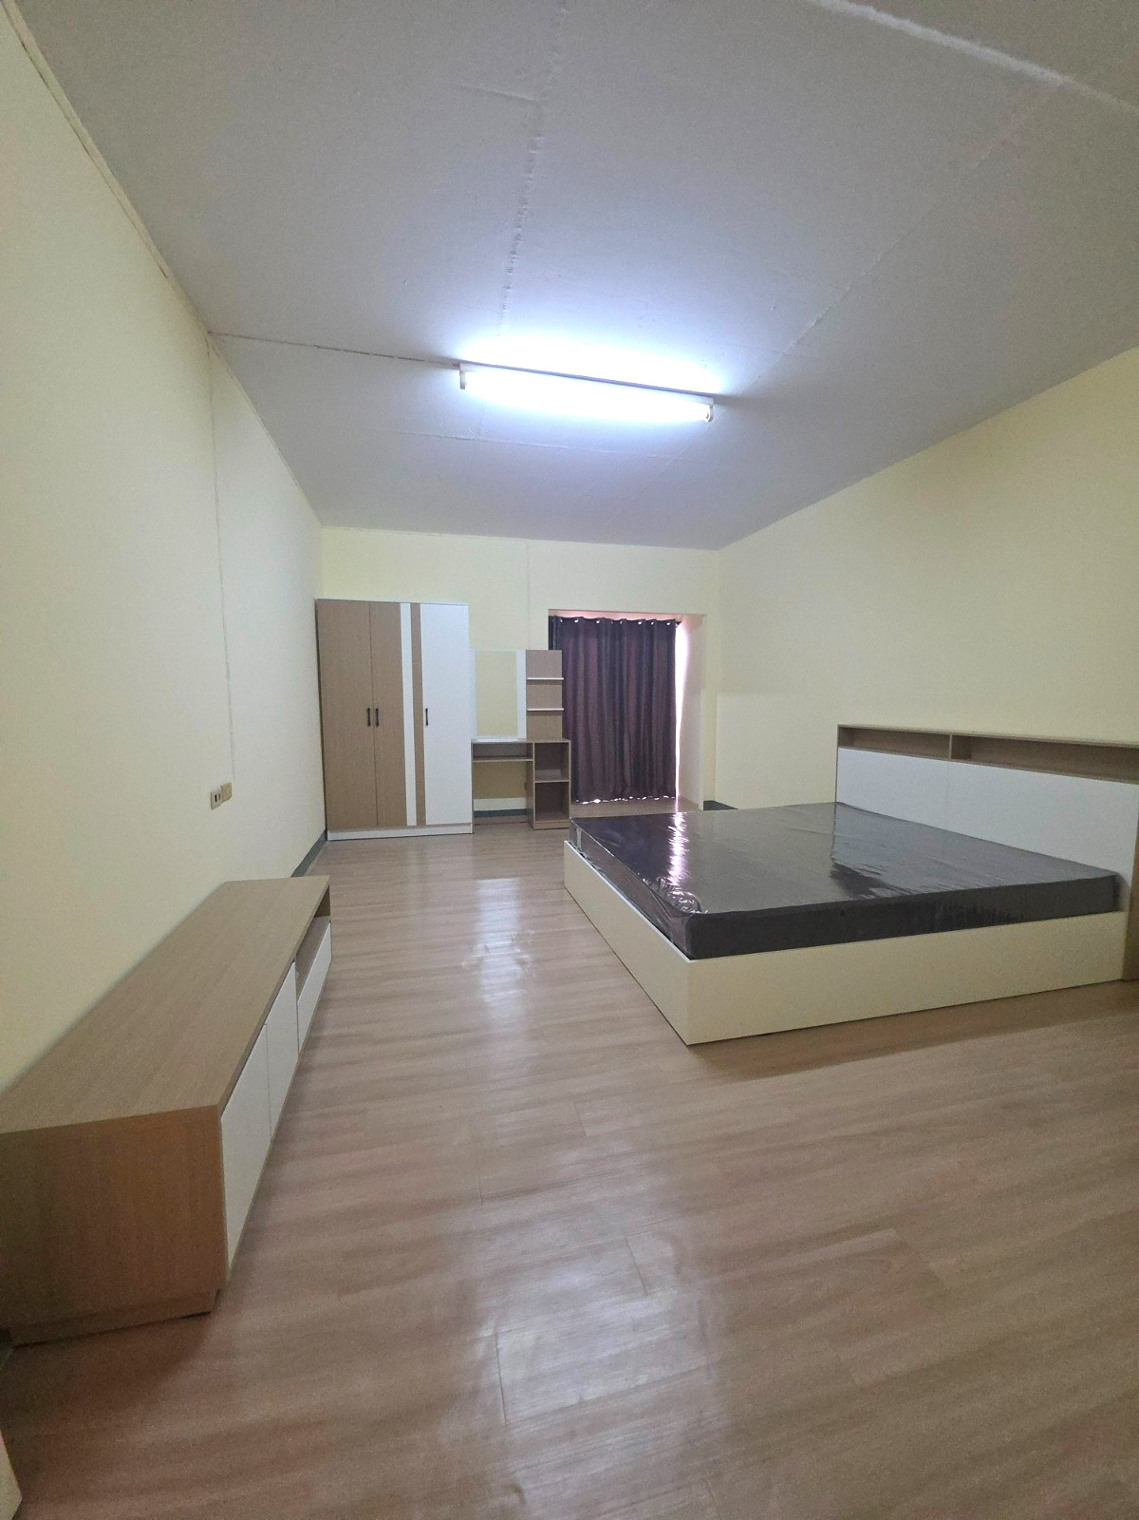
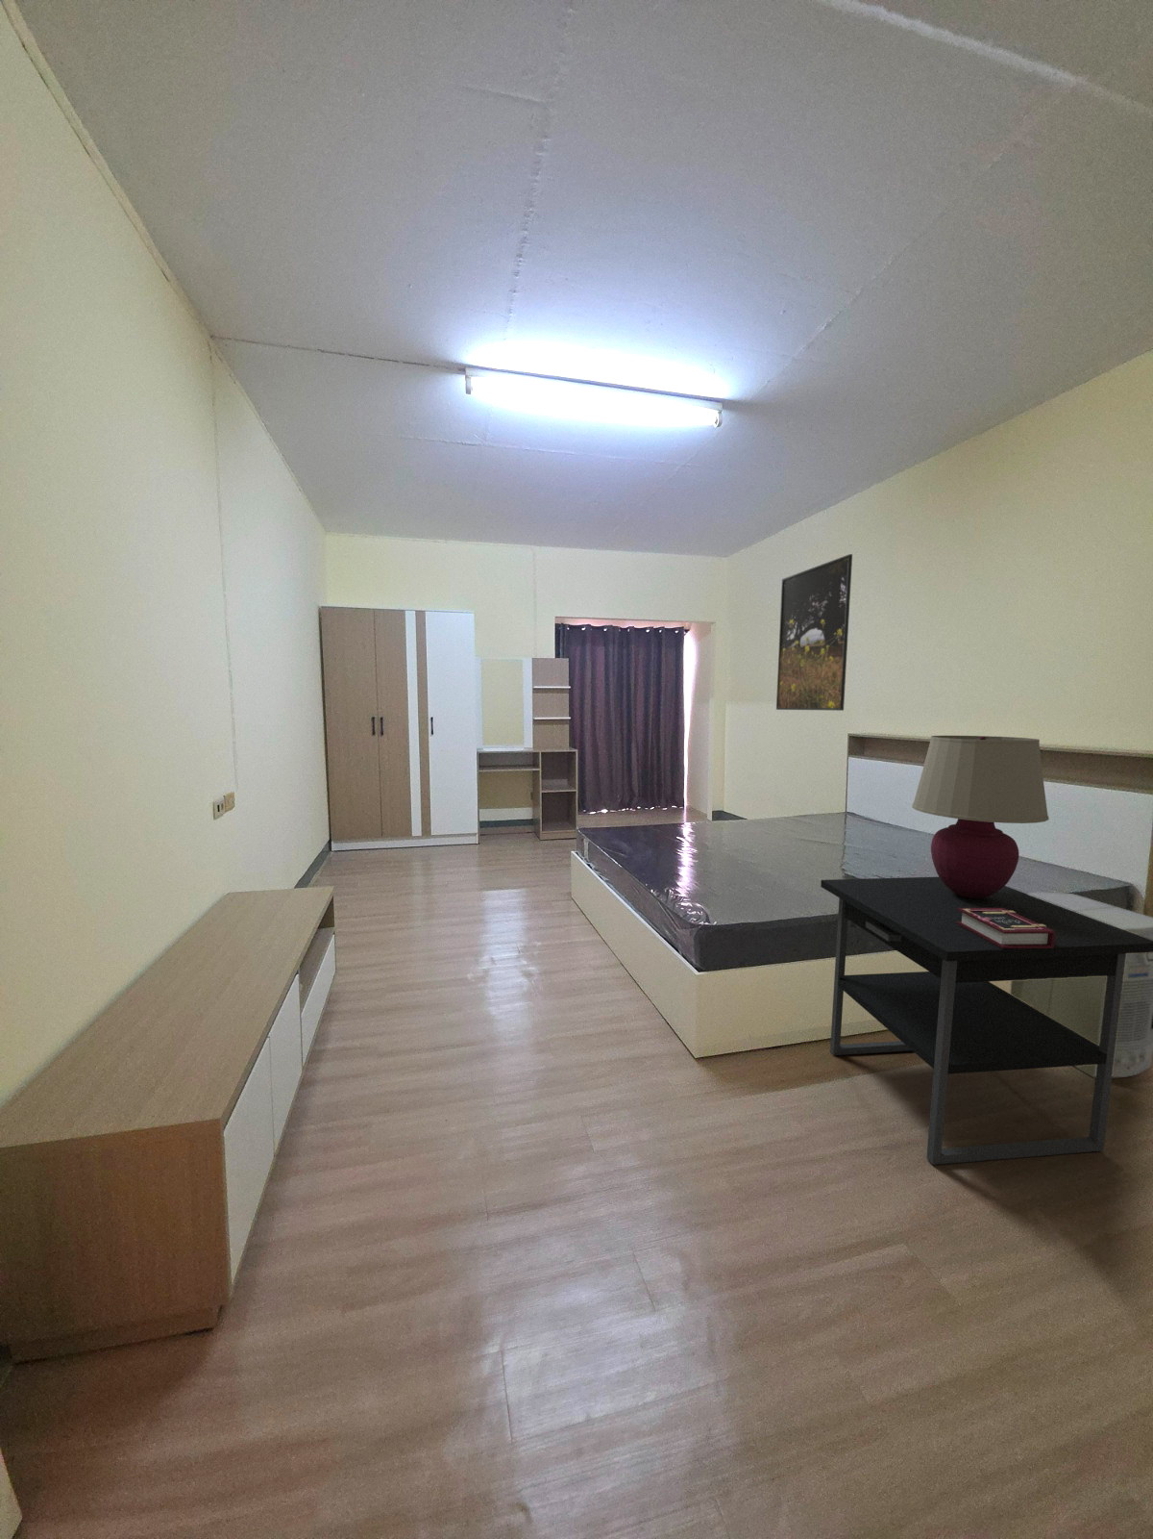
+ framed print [775,553,853,711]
+ nightstand [820,876,1153,1166]
+ table lamp [911,734,1050,898]
+ book [956,908,1055,949]
+ air purifier [1010,891,1153,1079]
